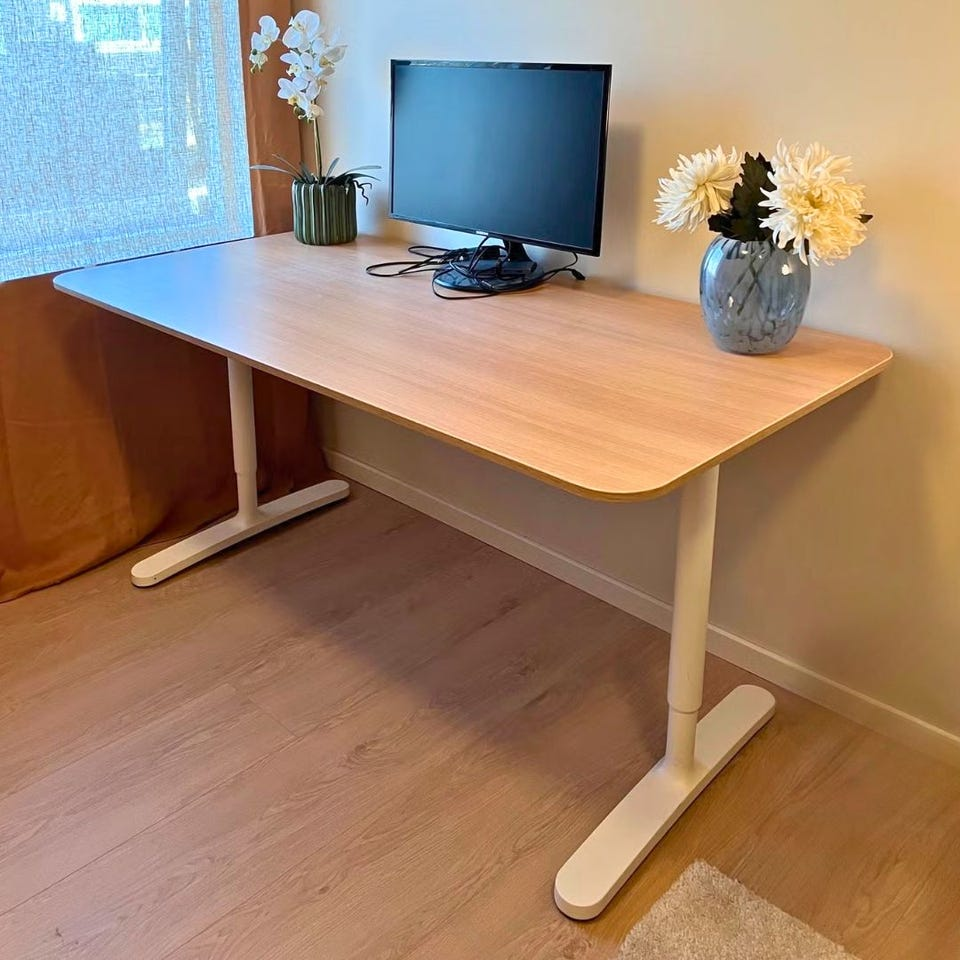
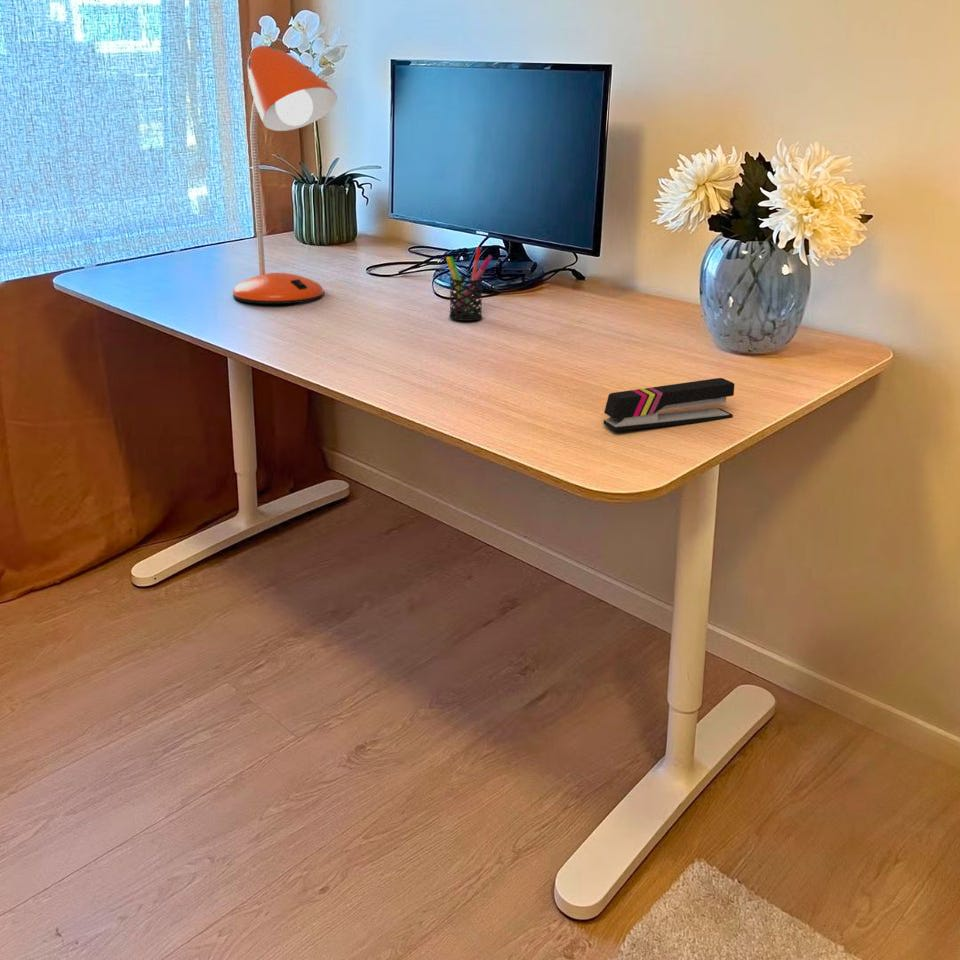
+ desk lamp [232,44,338,305]
+ stapler [602,377,735,432]
+ pen holder [445,246,493,322]
